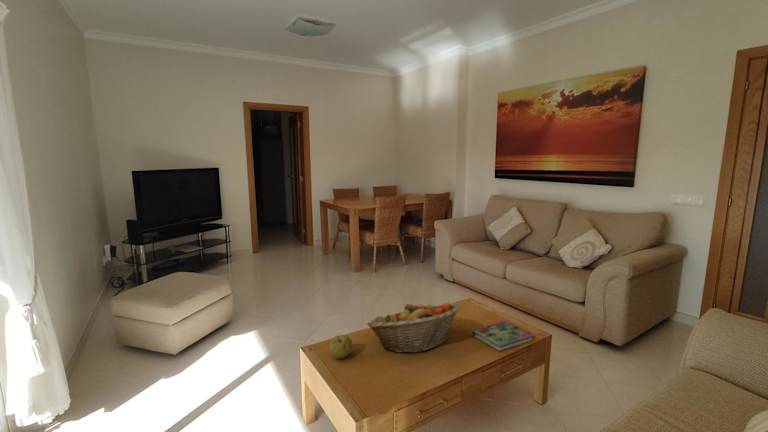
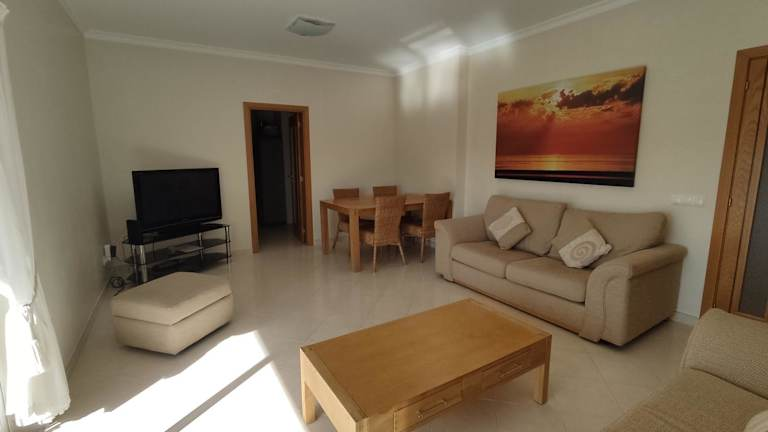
- fruit [329,334,353,360]
- book [471,320,535,352]
- fruit basket [366,302,462,354]
